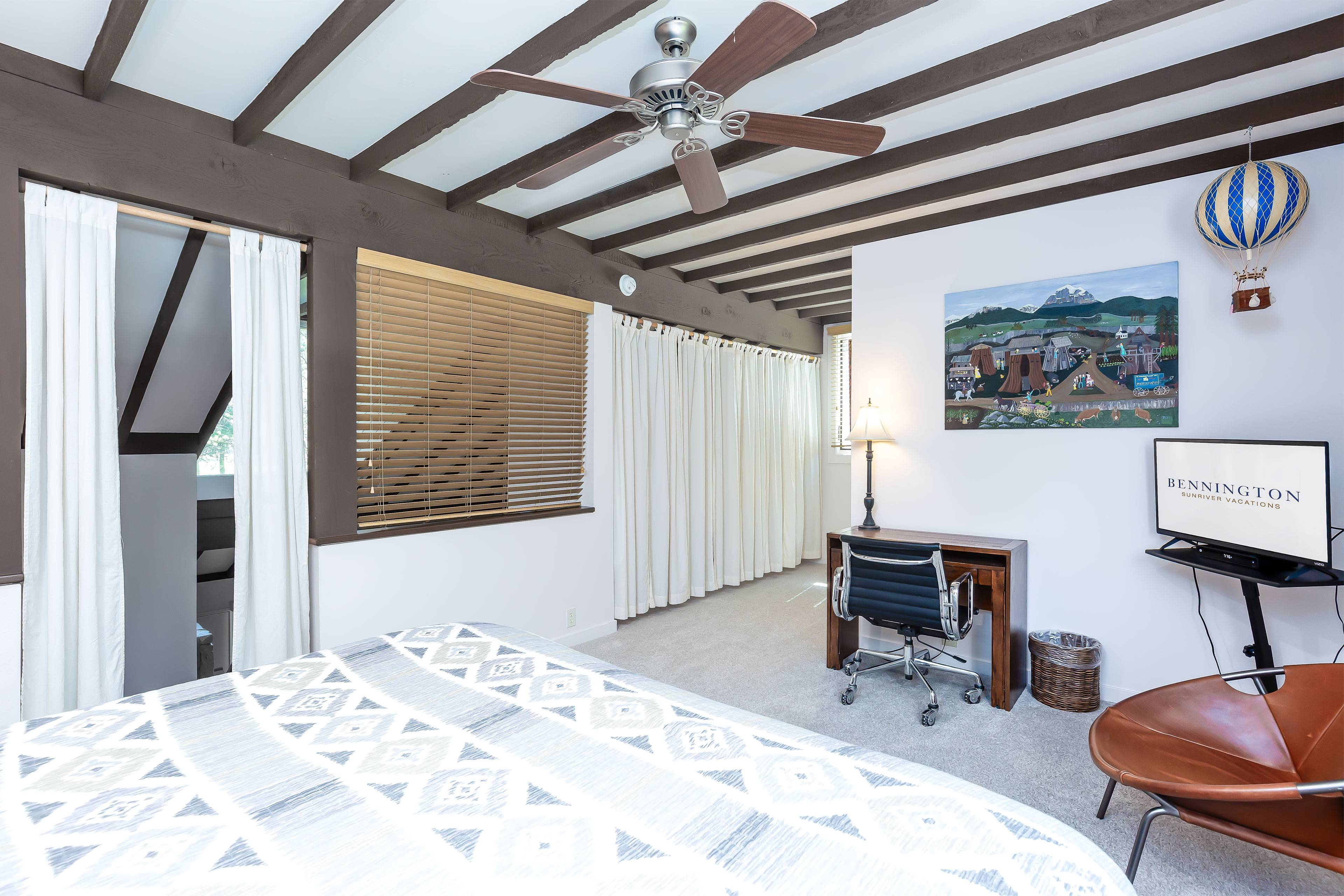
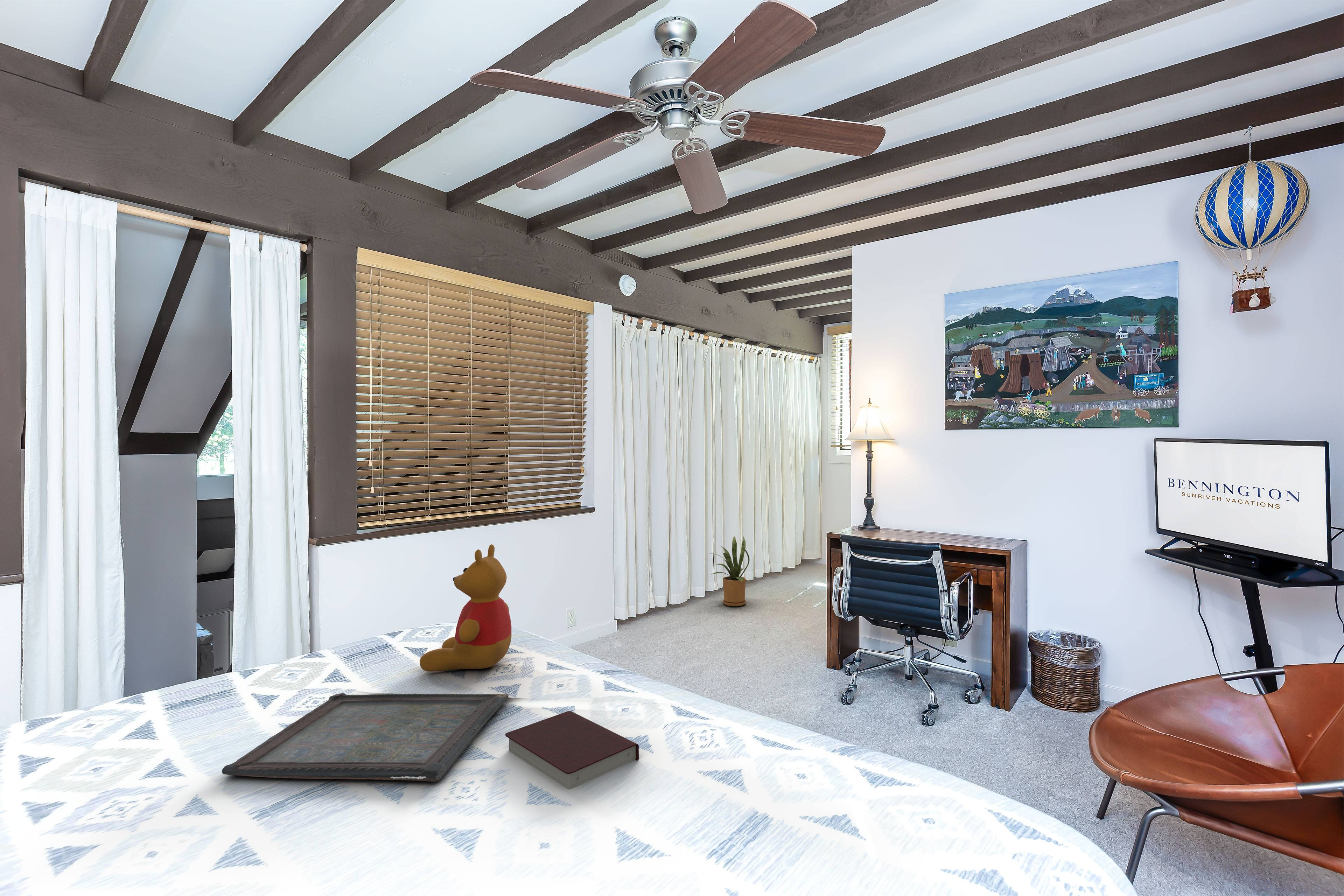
+ serving tray [222,693,509,782]
+ house plant [708,535,750,607]
+ book [505,710,639,790]
+ teddy bear [419,544,512,672]
